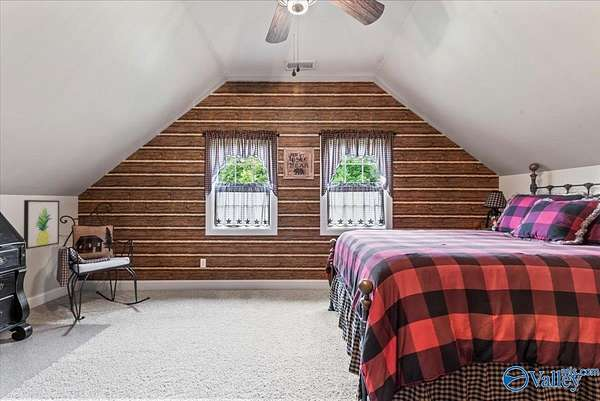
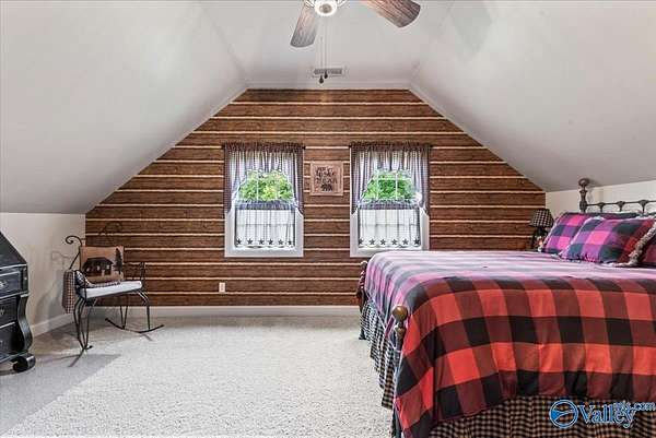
- wall art [23,199,60,250]
